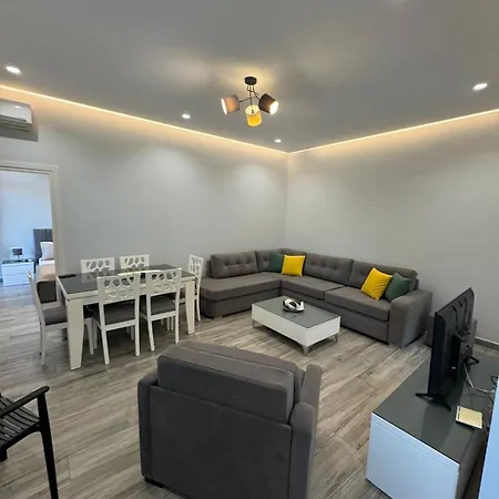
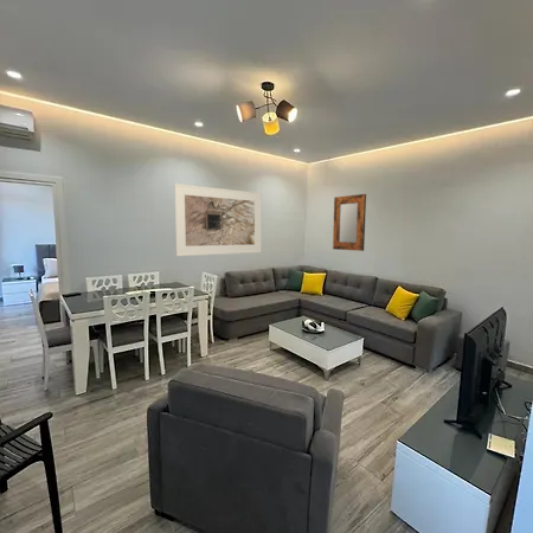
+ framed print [173,182,263,257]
+ home mirror [332,193,367,252]
